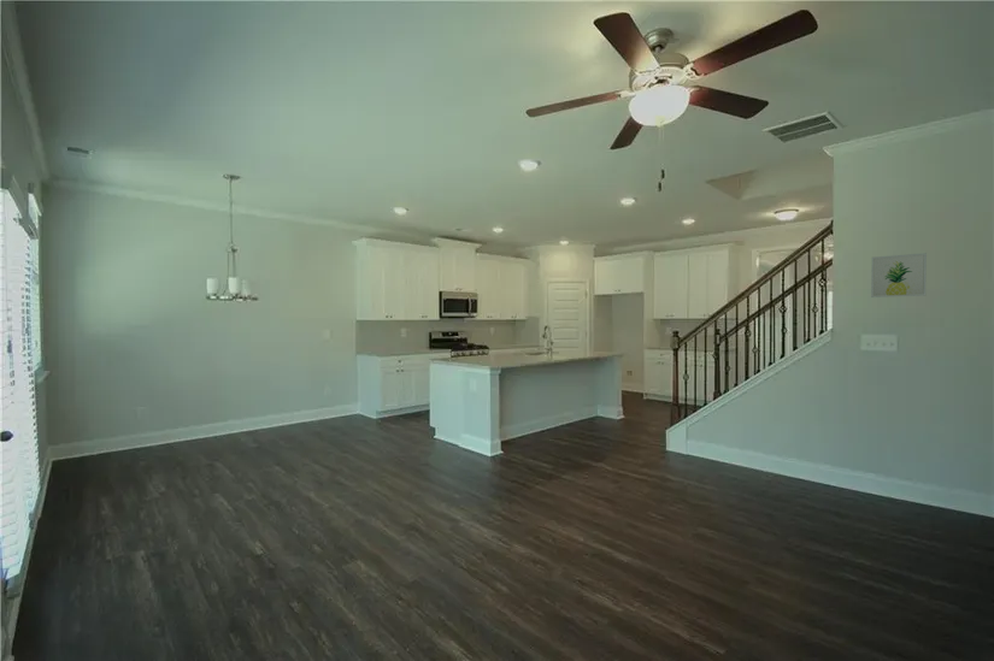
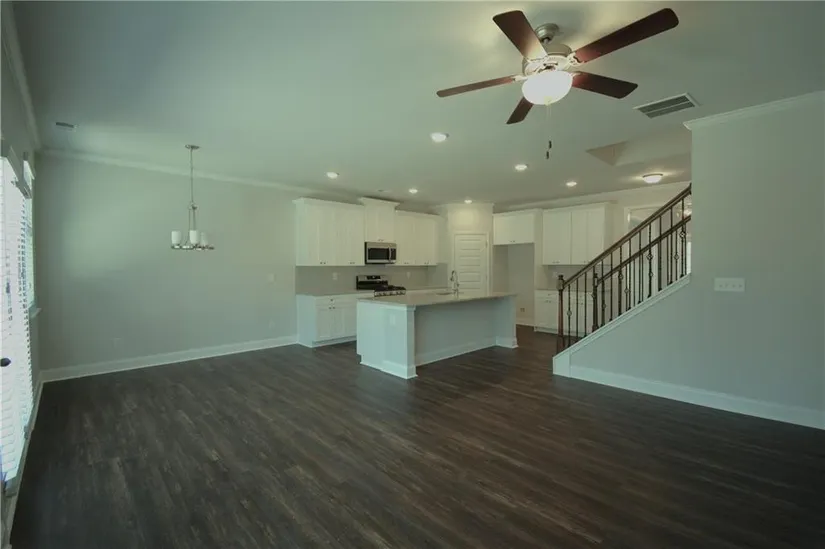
- wall art [870,252,928,299]
